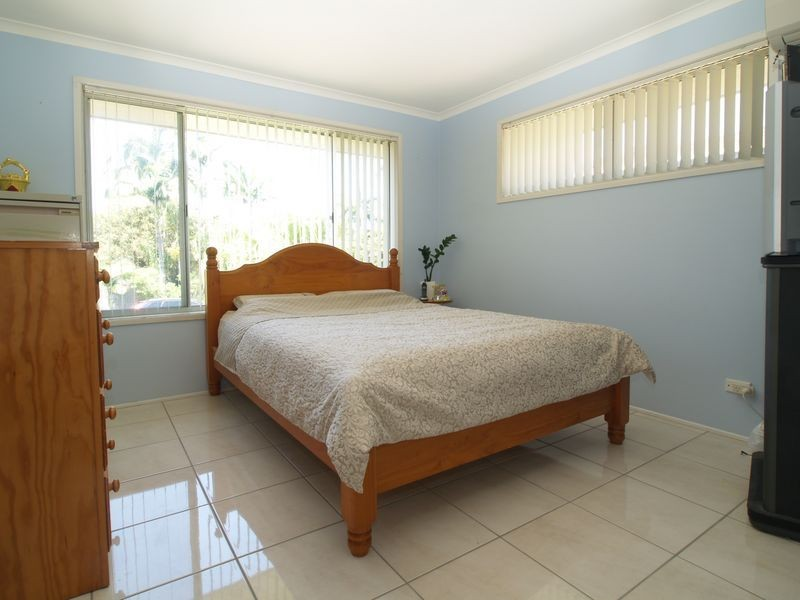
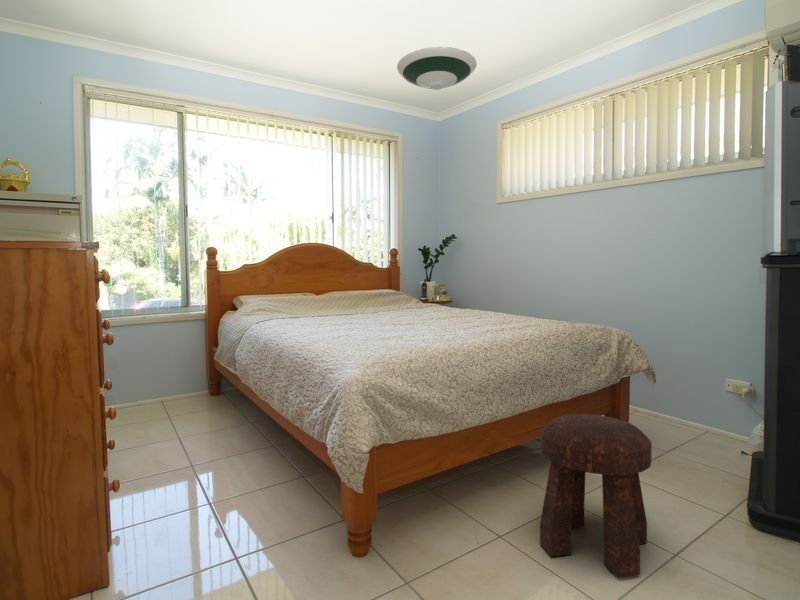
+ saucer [396,46,478,91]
+ stool [539,413,653,579]
